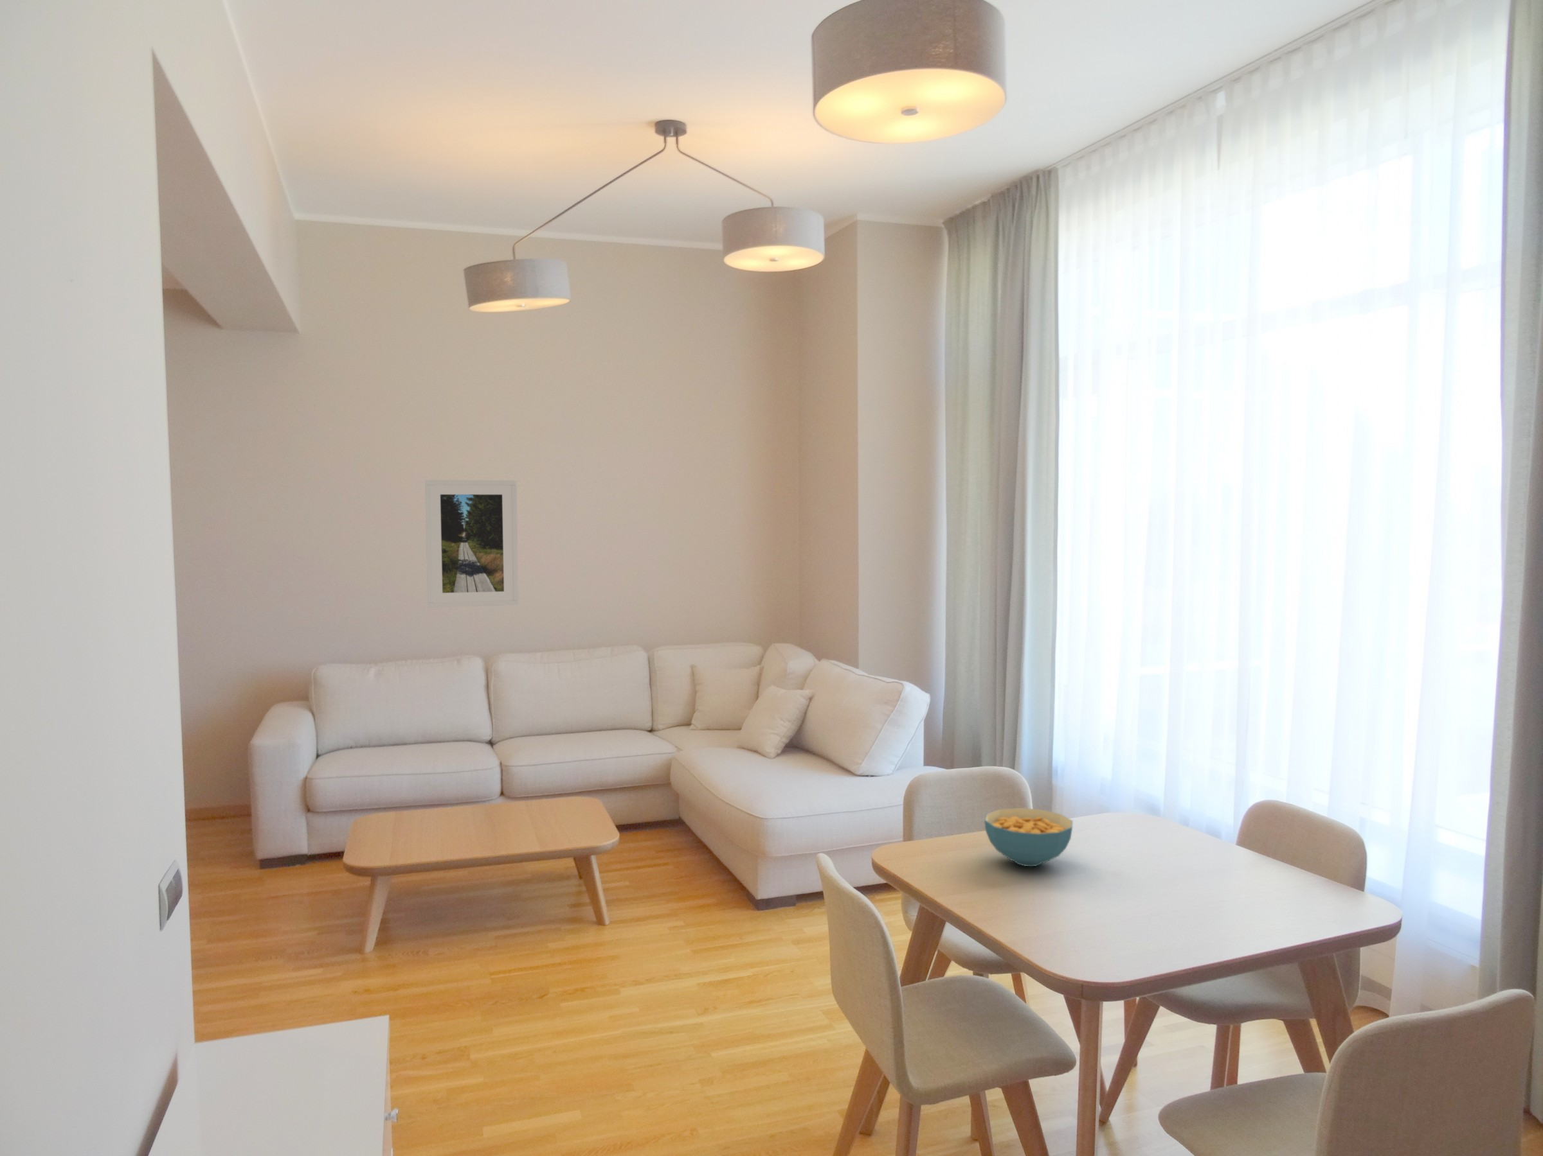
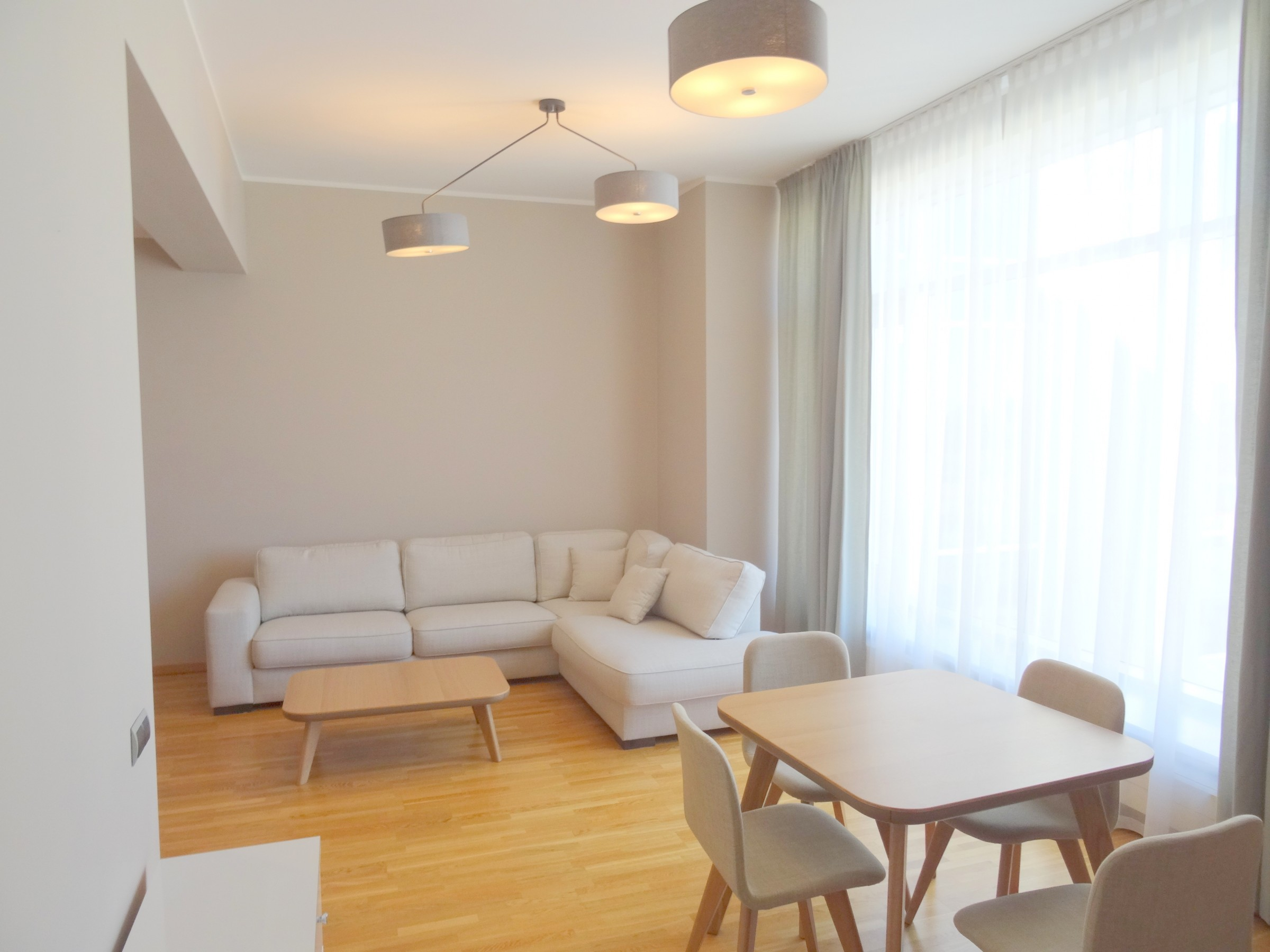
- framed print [424,480,520,608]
- cereal bowl [984,807,1073,867]
